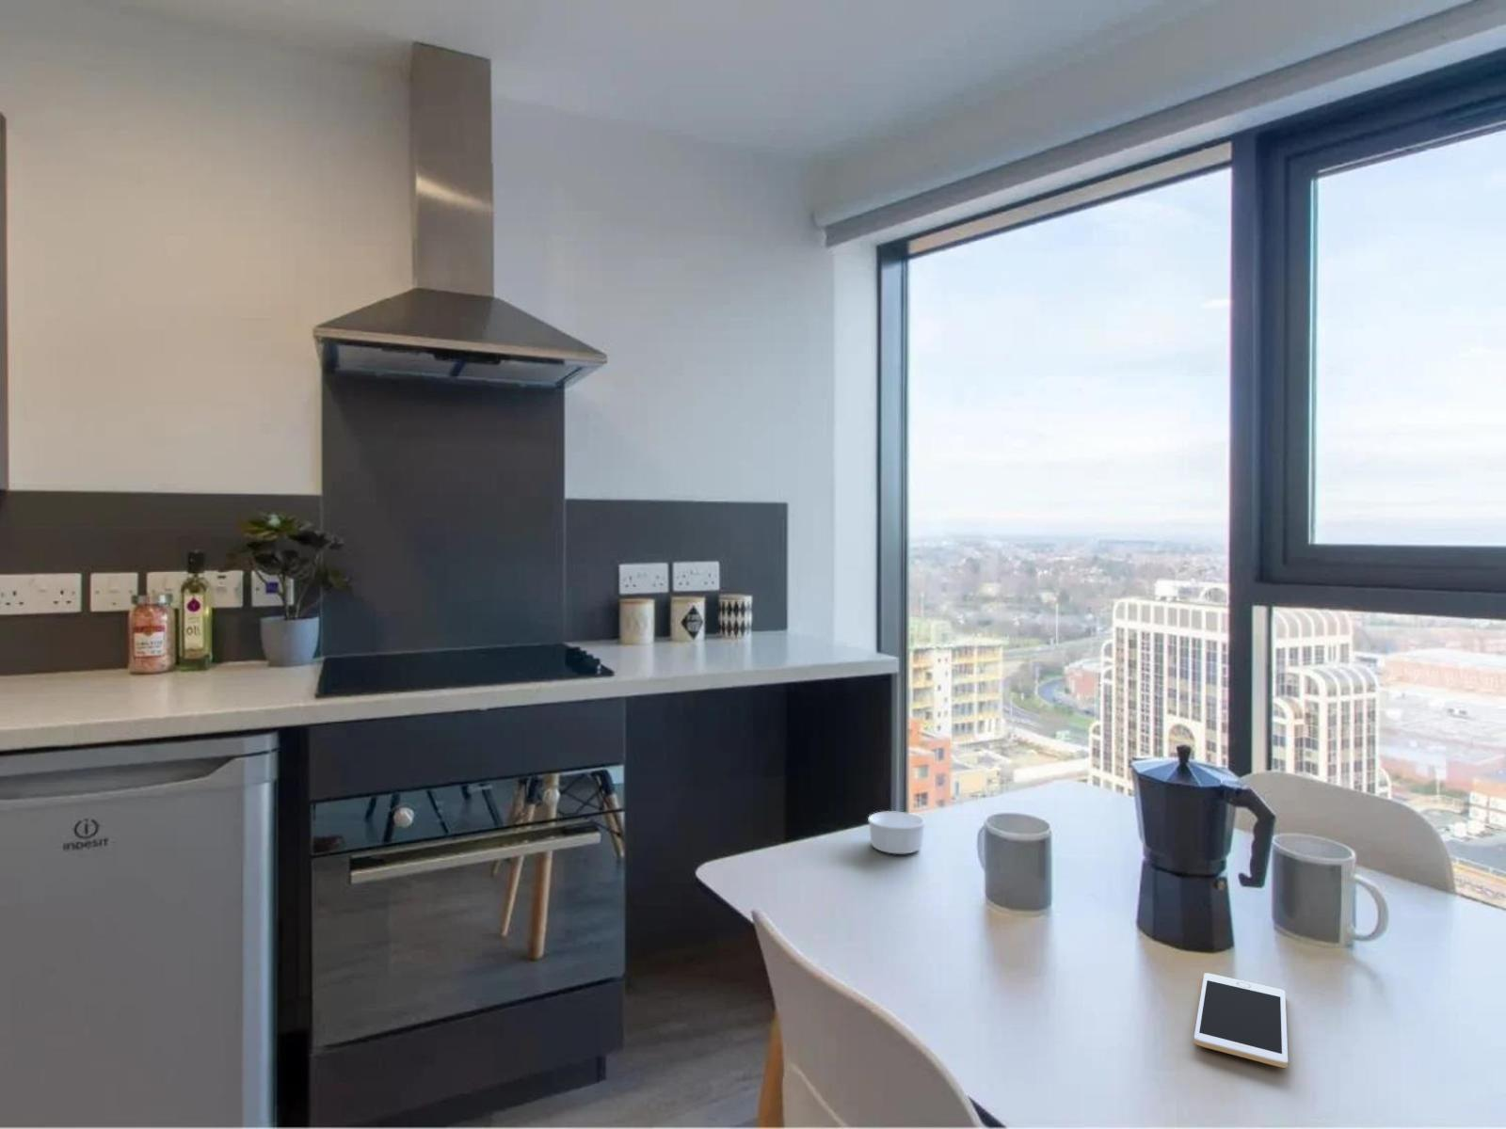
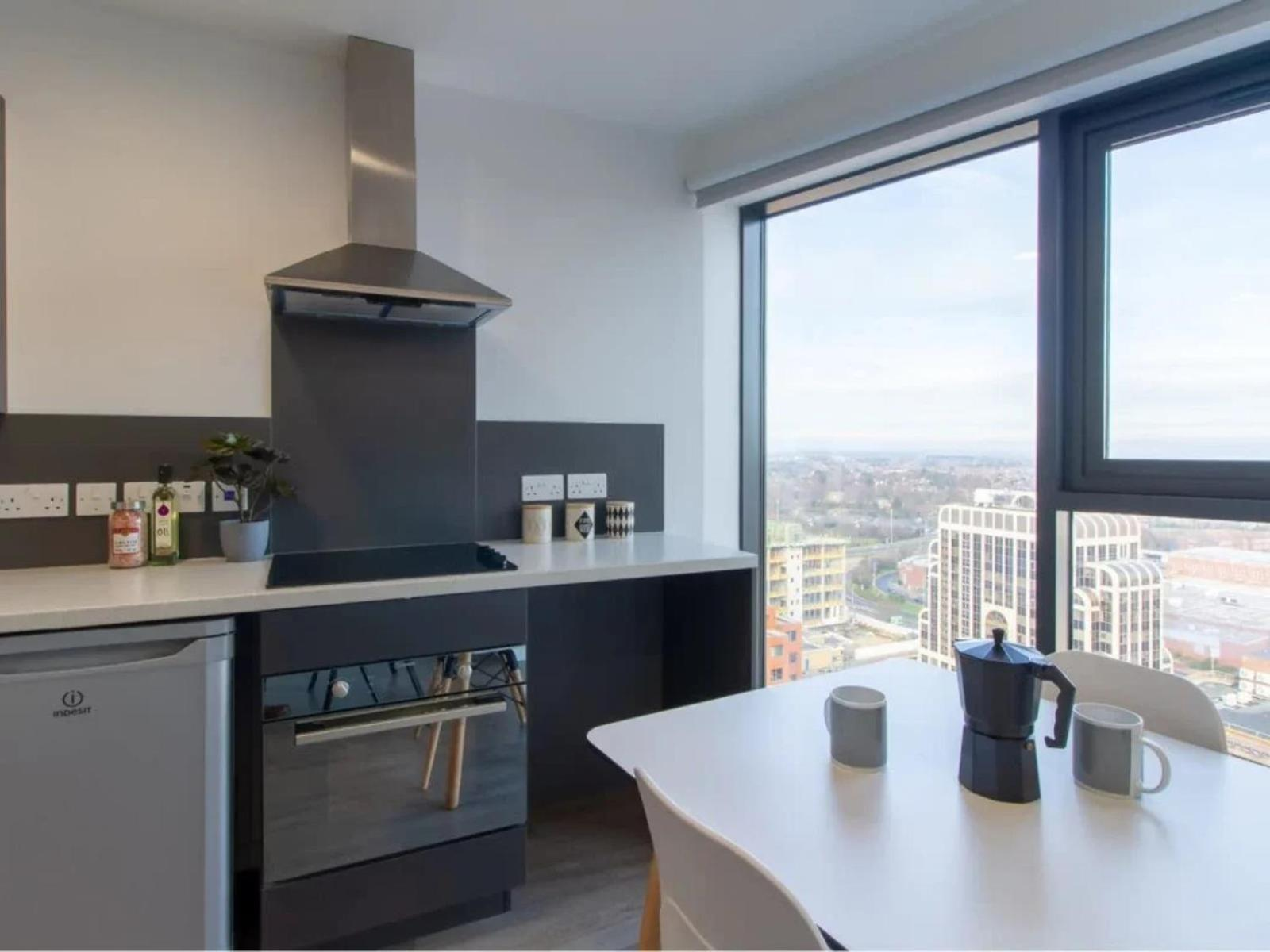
- ramekin [867,810,926,854]
- cell phone [1193,972,1289,1069]
